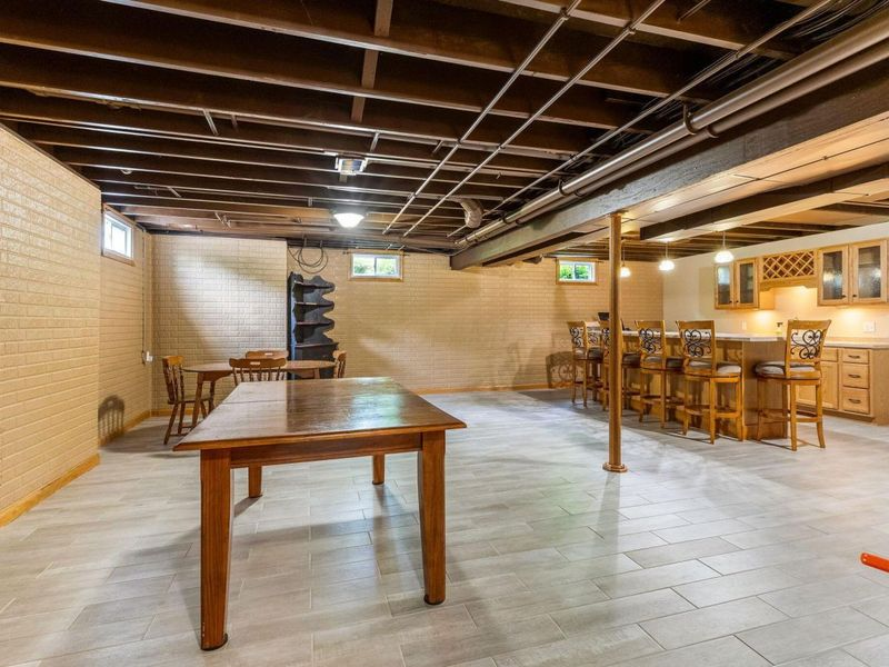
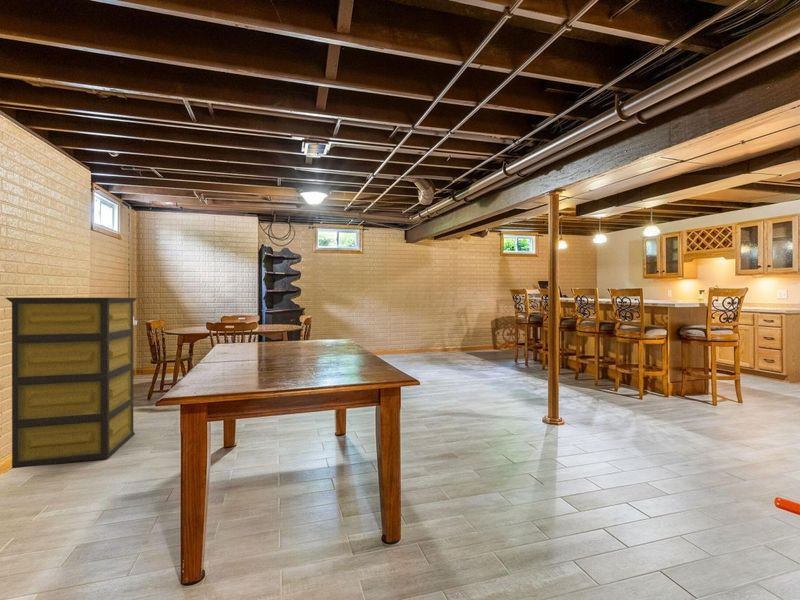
+ bookshelf [5,297,139,469]
